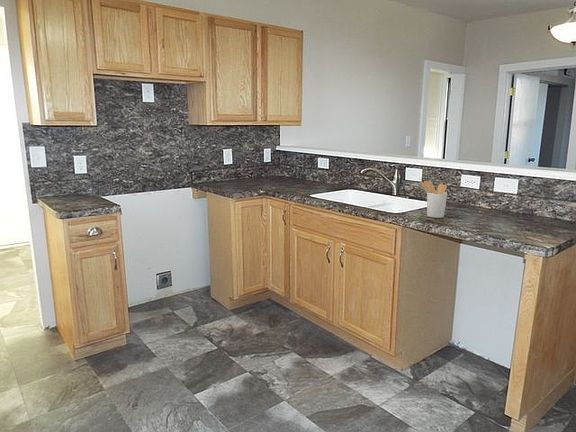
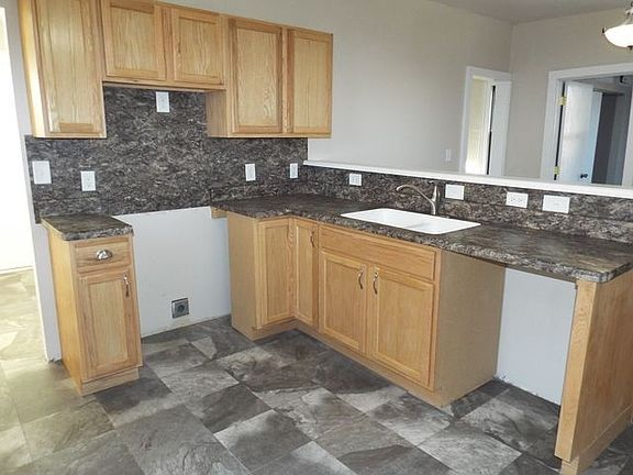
- utensil holder [419,180,448,219]
